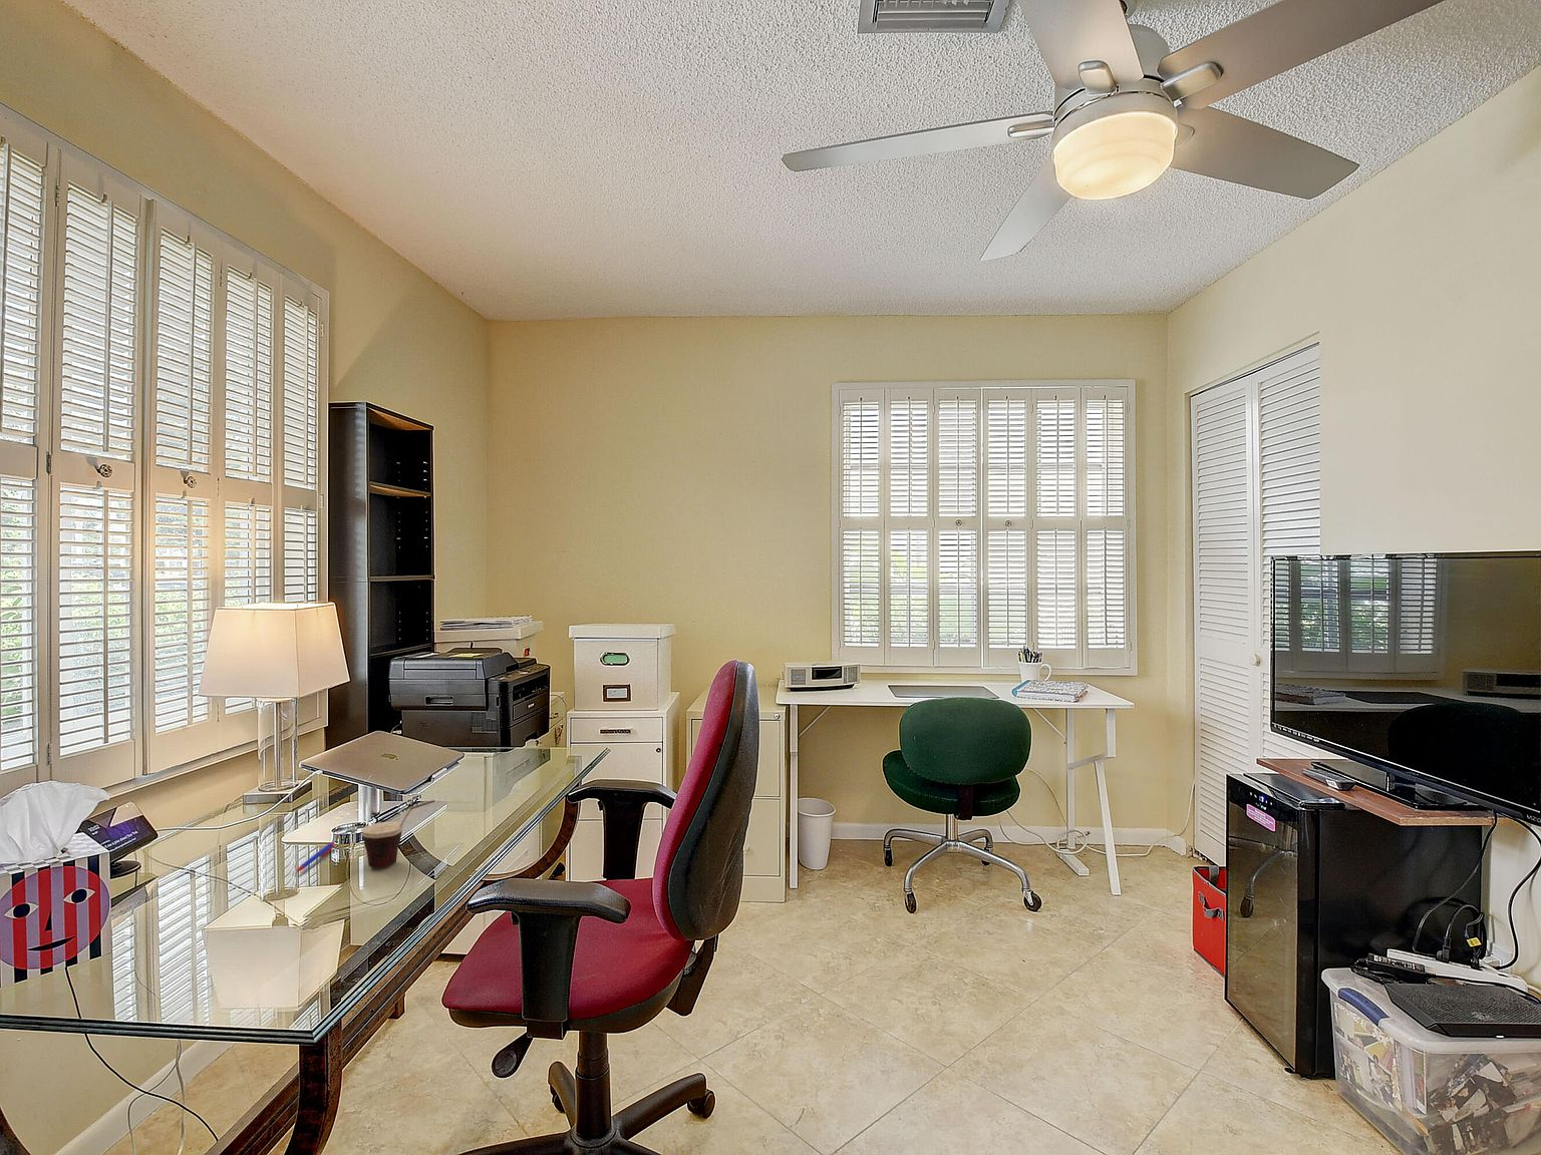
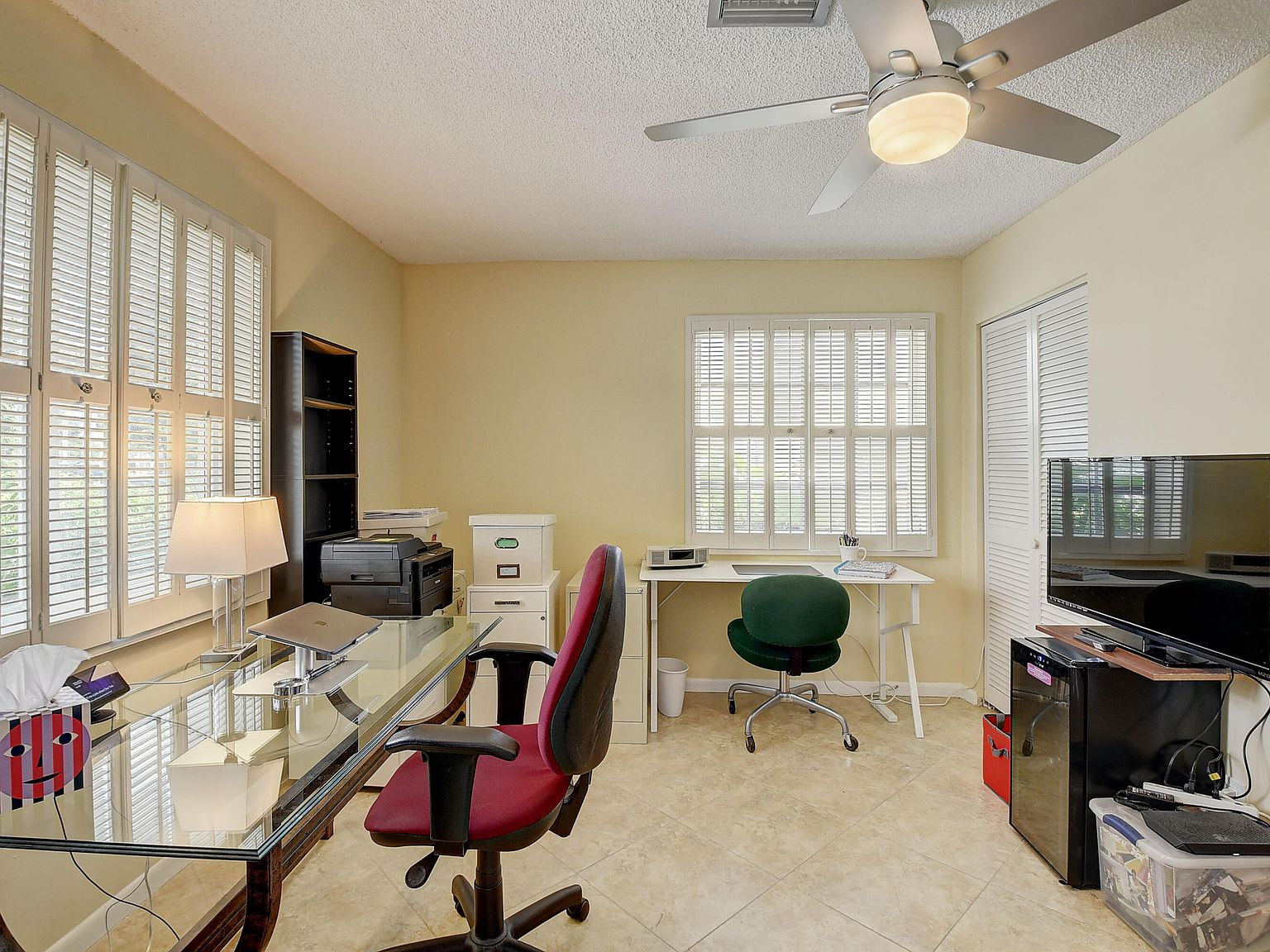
- pen [295,841,335,874]
- cup [362,800,436,869]
